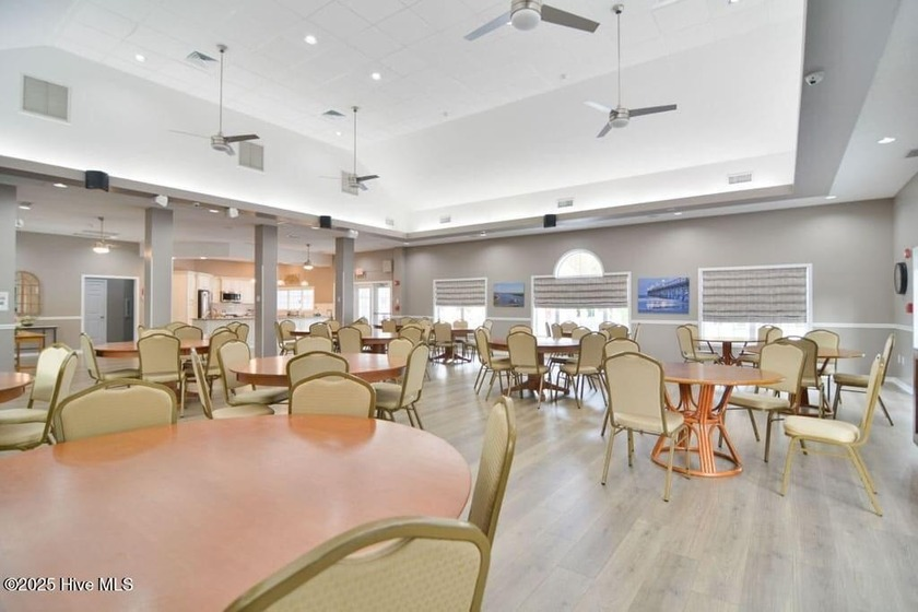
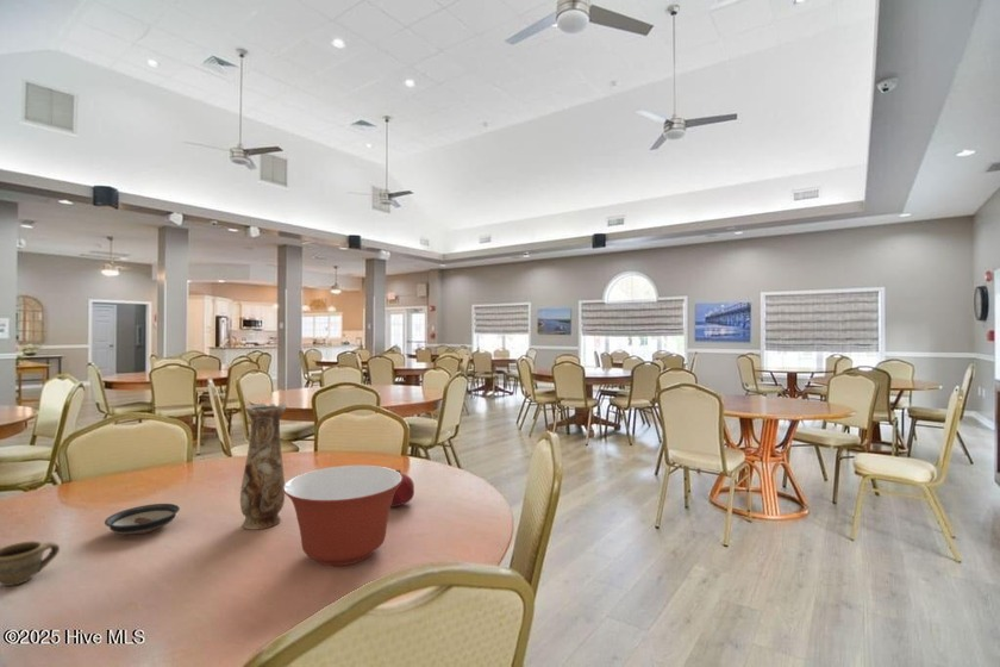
+ cup [0,540,61,587]
+ mixing bowl [283,465,402,567]
+ vase [239,403,288,530]
+ saucer [104,503,181,536]
+ fruit [390,468,415,507]
